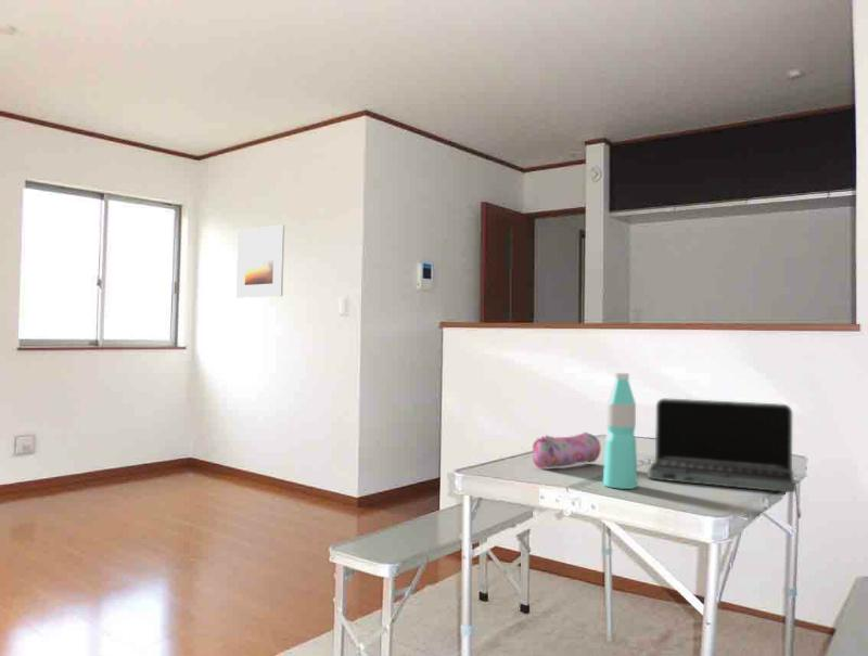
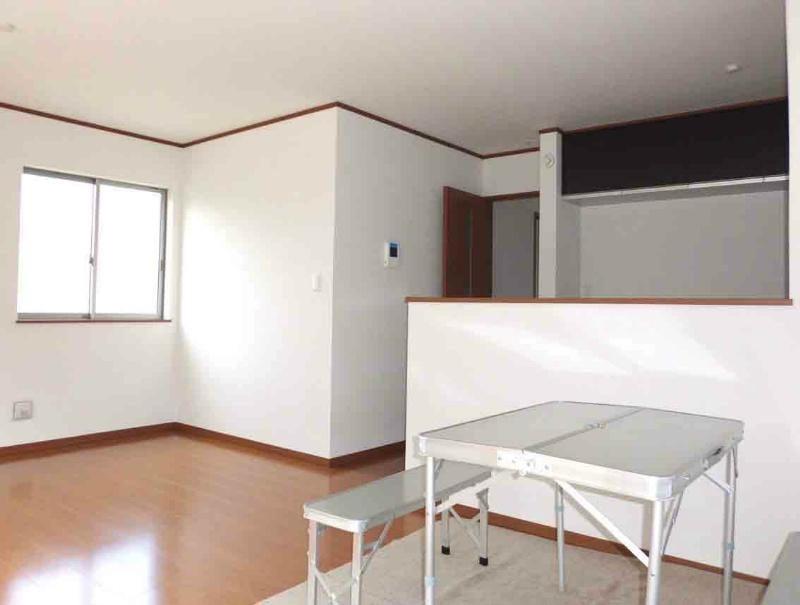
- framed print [235,223,285,299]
- water bottle [602,372,638,490]
- pencil case [532,432,602,470]
- laptop [646,397,796,493]
